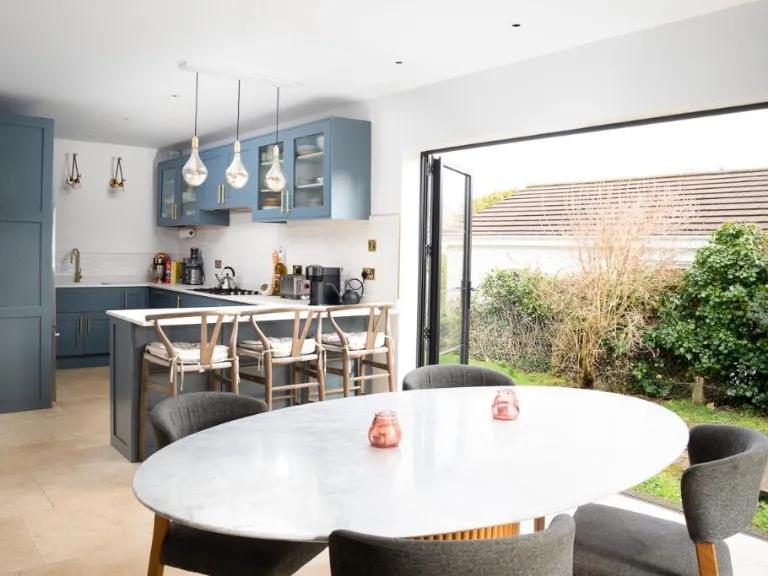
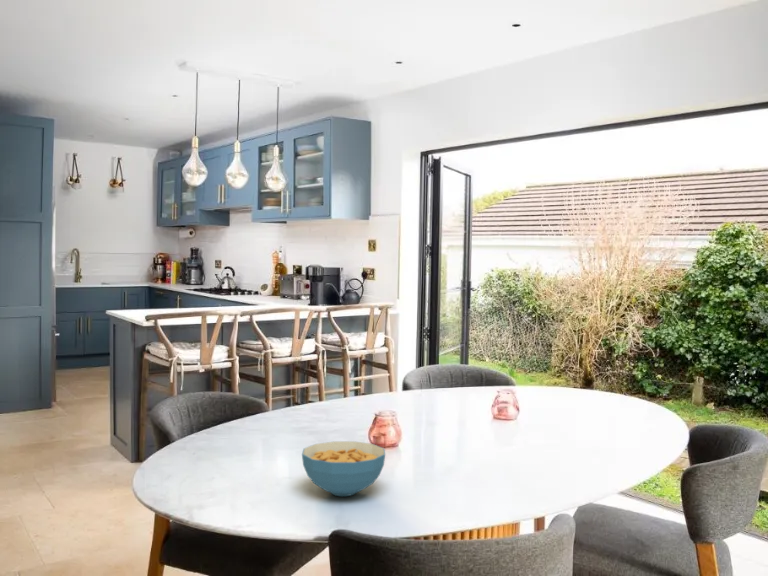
+ cereal bowl [301,440,386,497]
